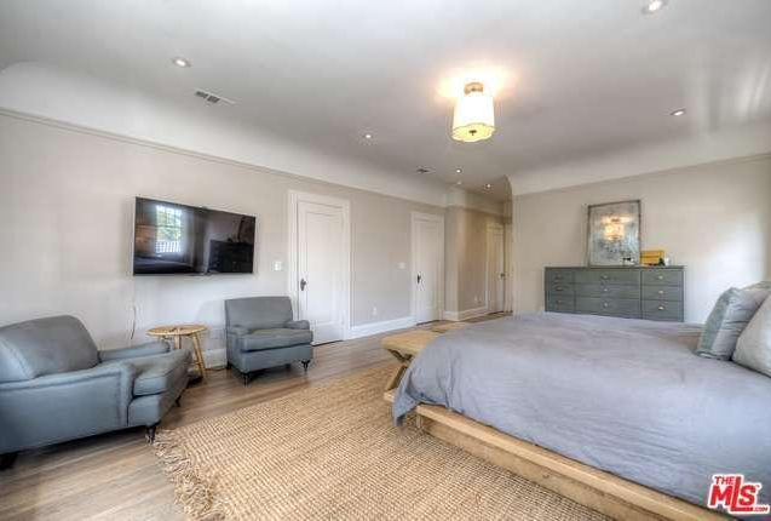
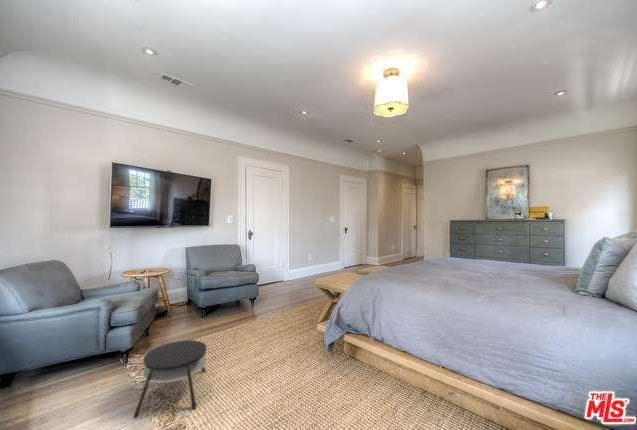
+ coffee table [132,339,208,419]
